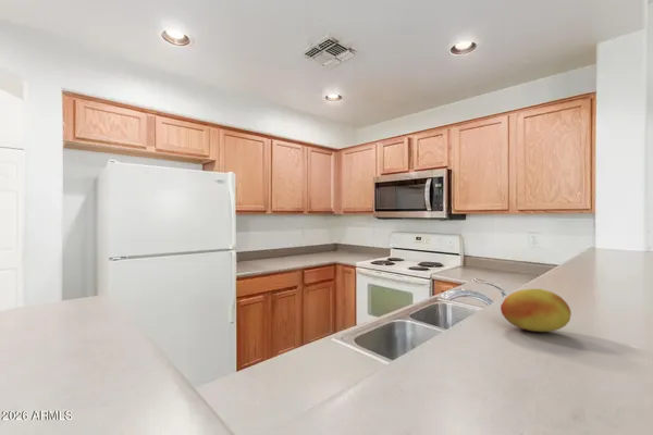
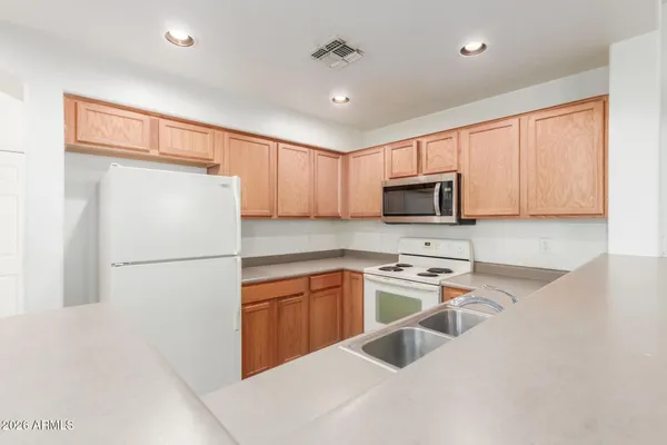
- fruit [500,288,572,333]
